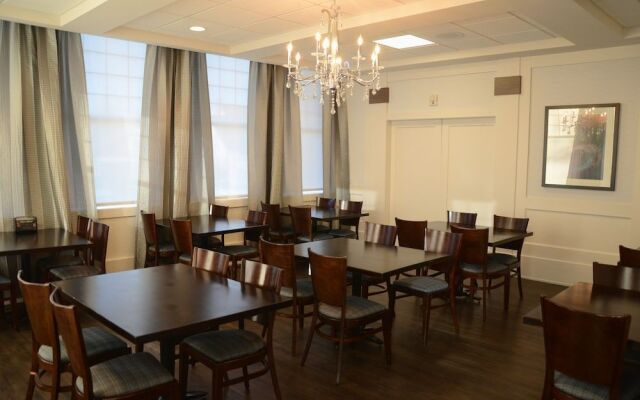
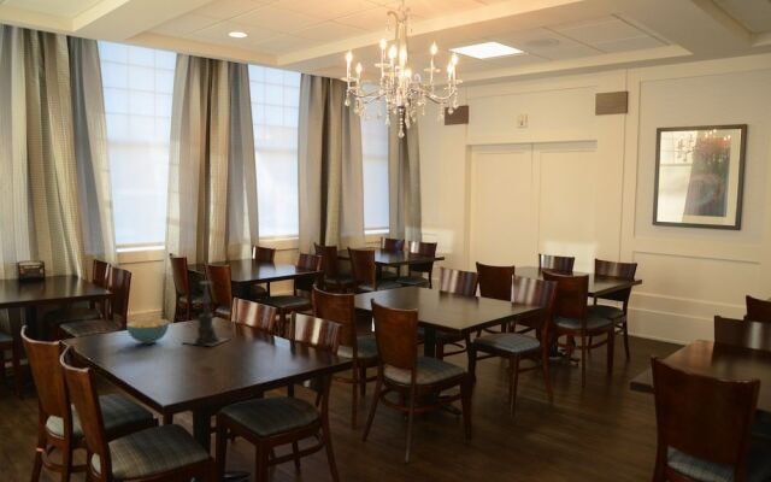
+ candle holder [181,275,231,347]
+ cereal bowl [125,318,170,345]
